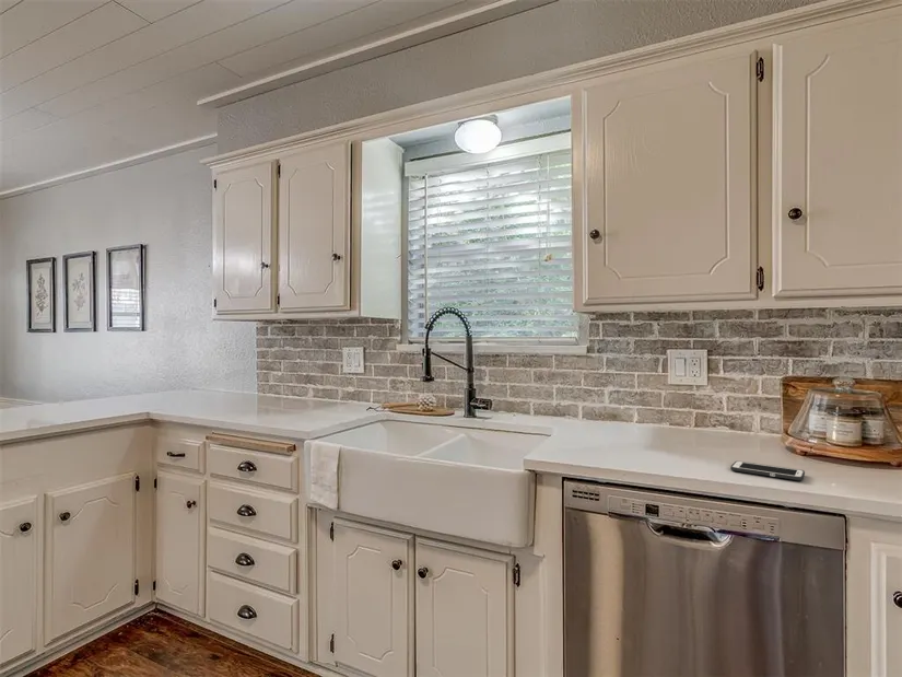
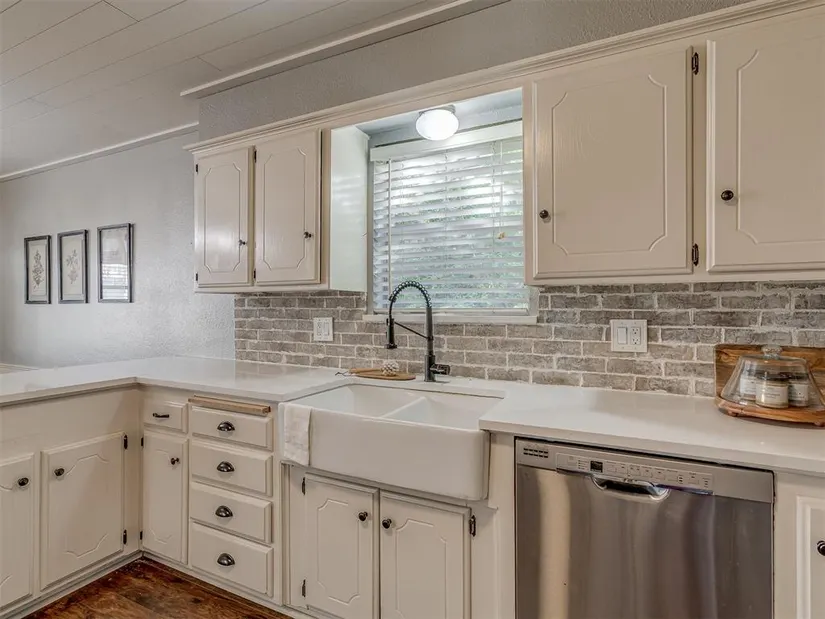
- cell phone [729,460,806,481]
